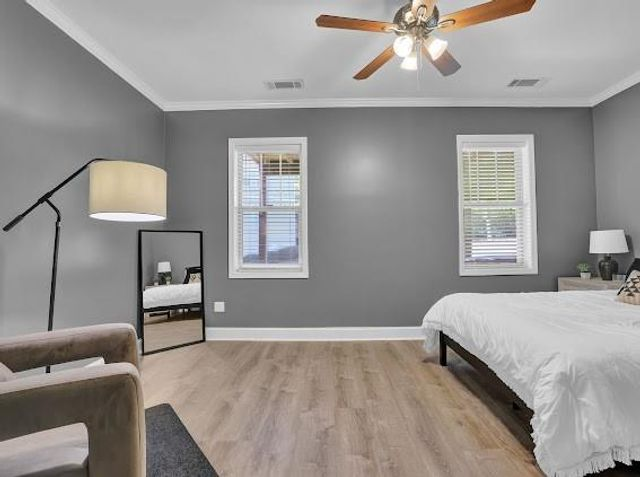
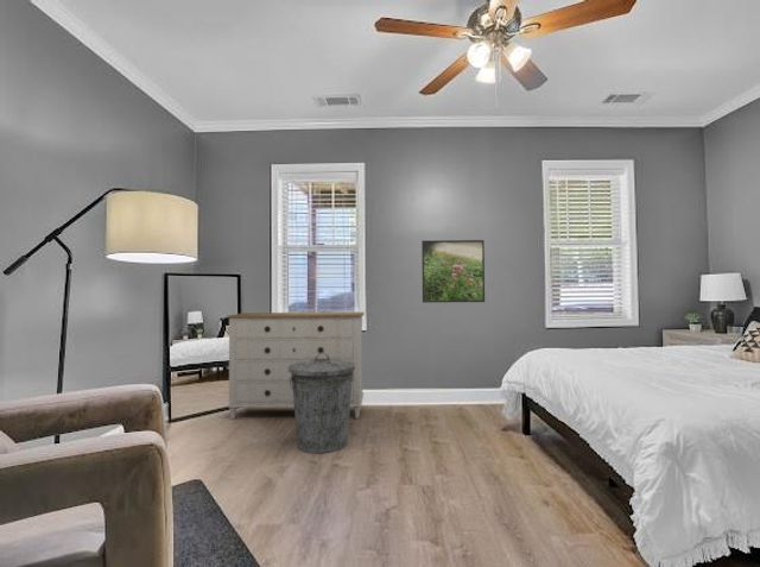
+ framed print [420,239,486,303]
+ trash can [289,353,355,454]
+ dresser [224,311,366,421]
